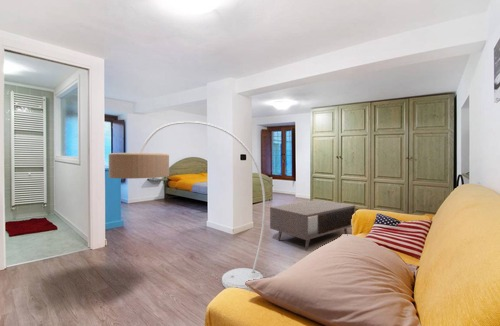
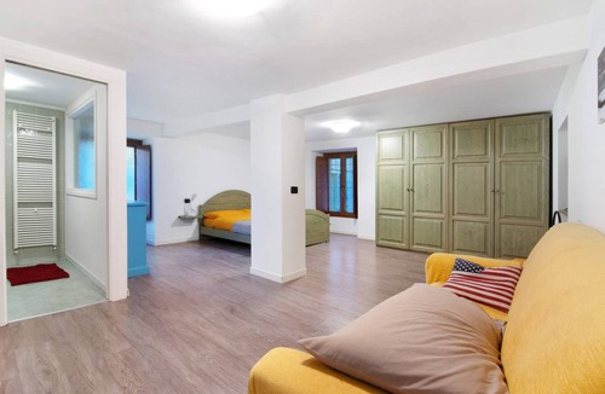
- floor lamp [108,120,266,290]
- coffee table [269,199,356,251]
